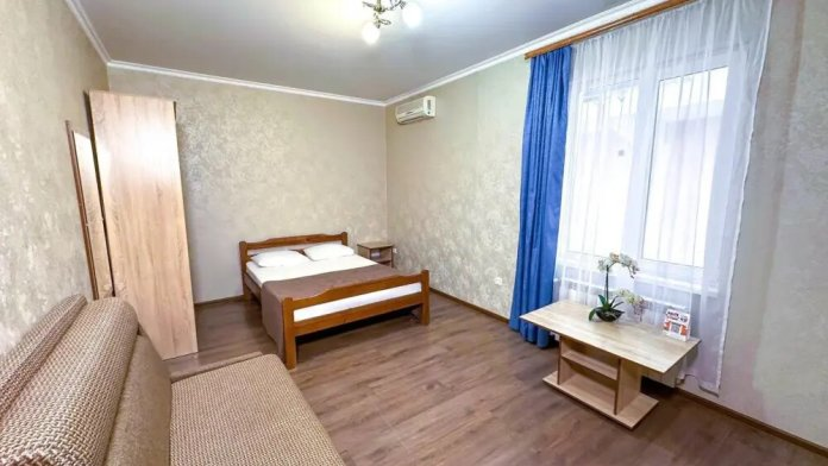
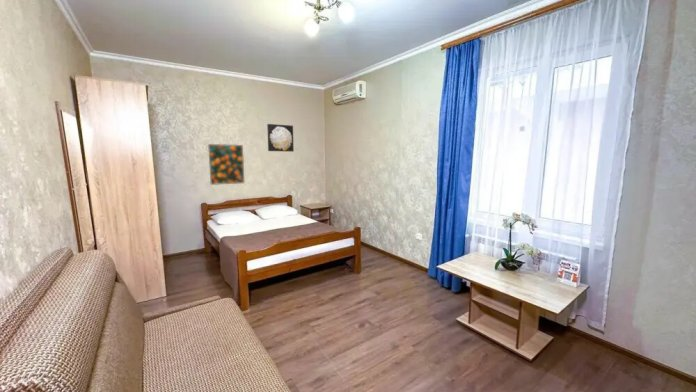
+ wall art [266,123,295,153]
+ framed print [207,143,245,186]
